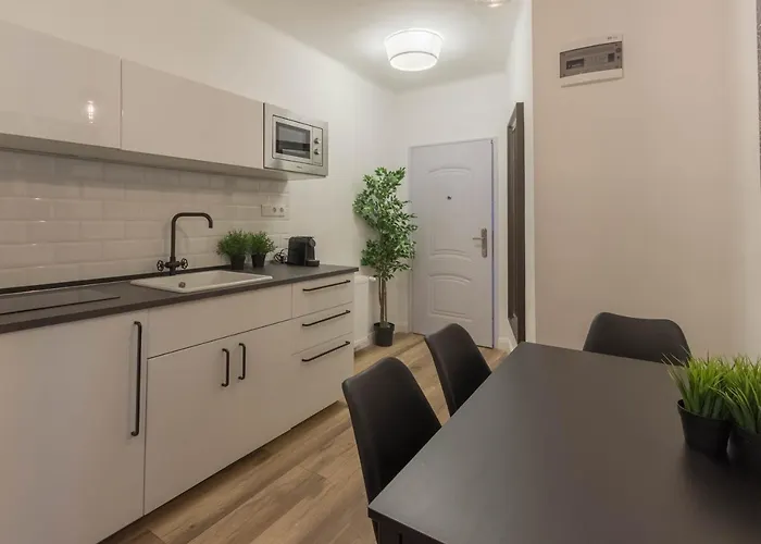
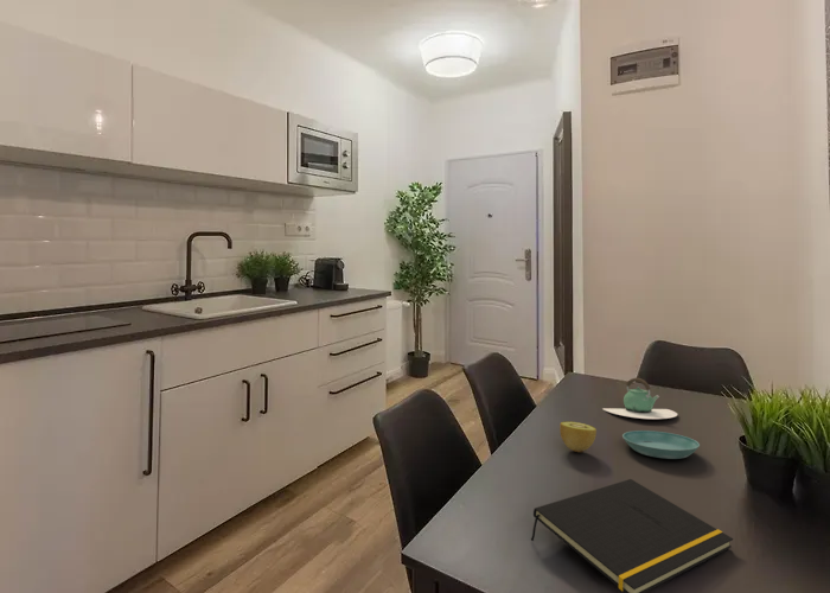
+ saucer [621,429,701,460]
+ notepad [530,478,734,593]
+ fruit [558,420,598,453]
+ teapot [601,377,678,420]
